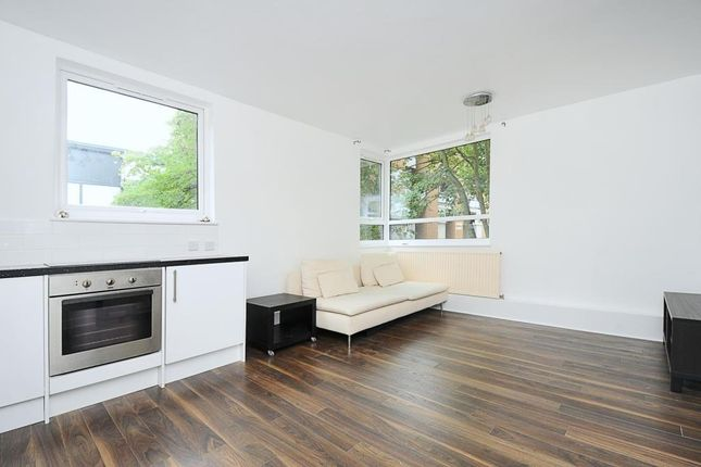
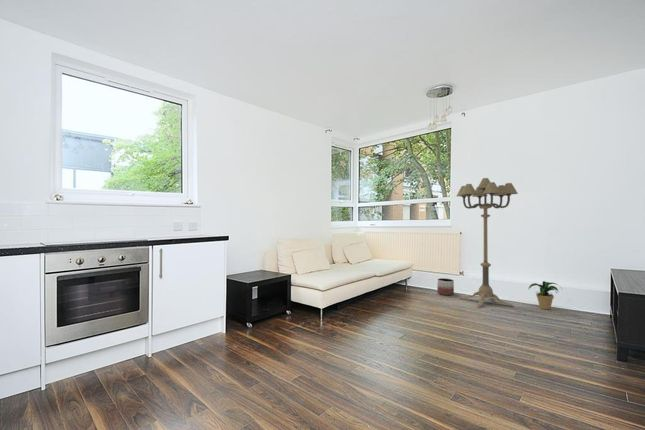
+ potted plant [528,280,563,311]
+ floor lamp [456,177,519,309]
+ planter [436,277,455,296]
